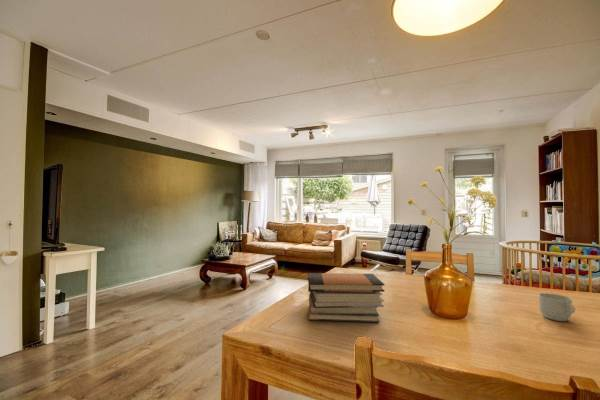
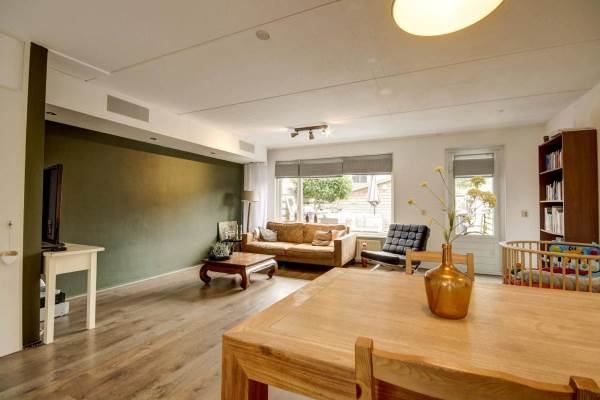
- book stack [307,272,386,323]
- mug [538,292,576,322]
